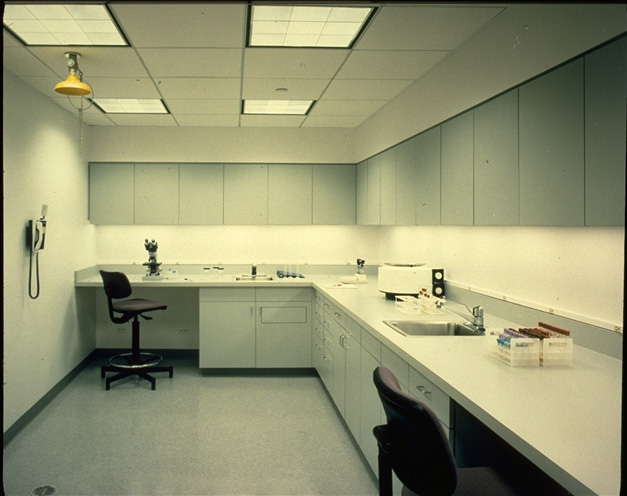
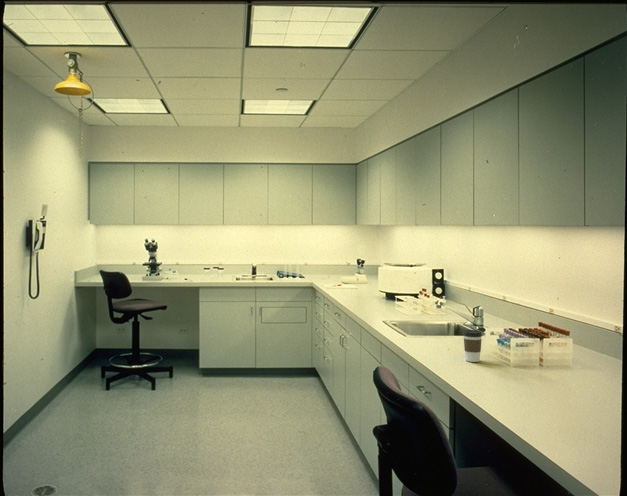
+ coffee cup [462,329,483,363]
